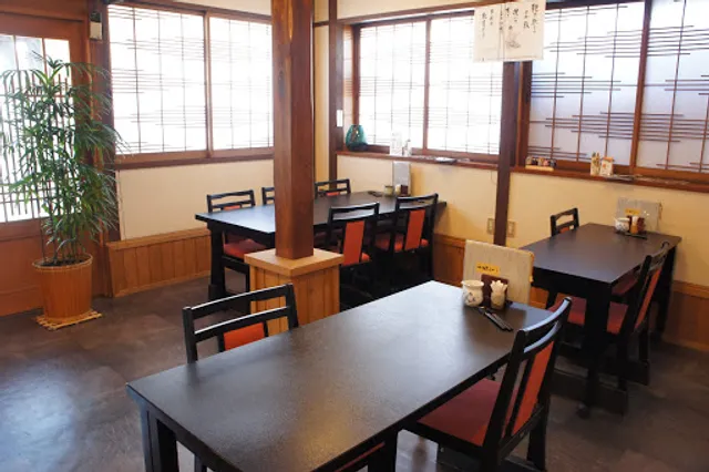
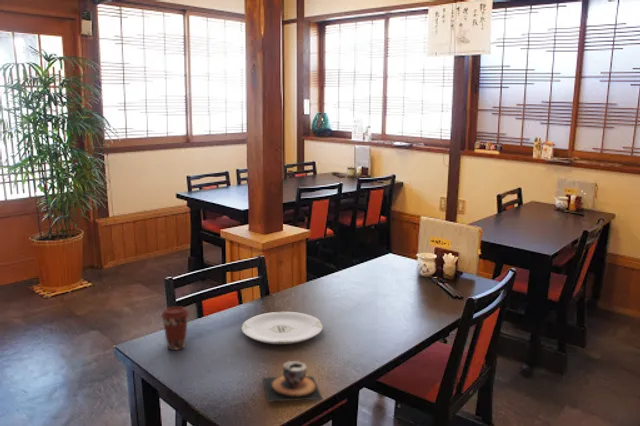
+ coffee cup [160,305,190,351]
+ teacup [262,359,323,403]
+ plate [241,311,324,345]
